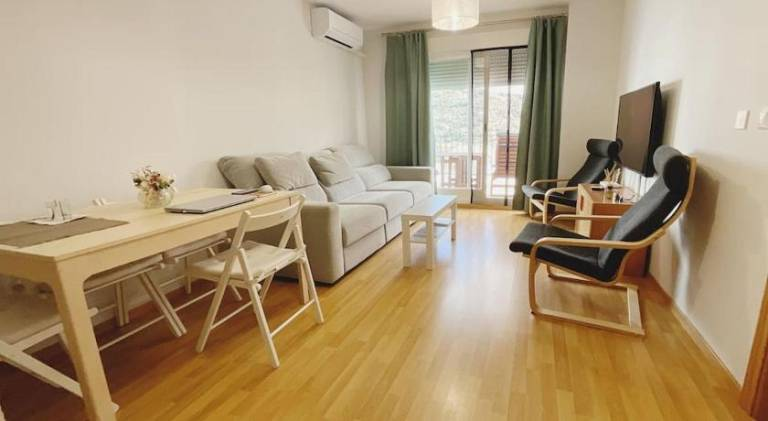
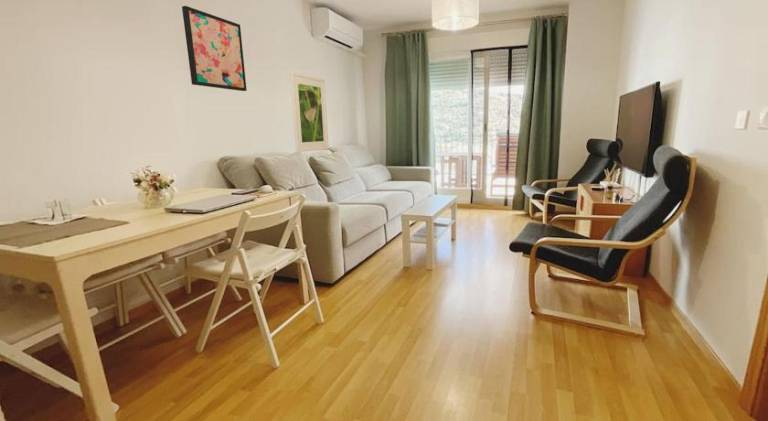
+ wall art [181,5,248,92]
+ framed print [289,71,330,153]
